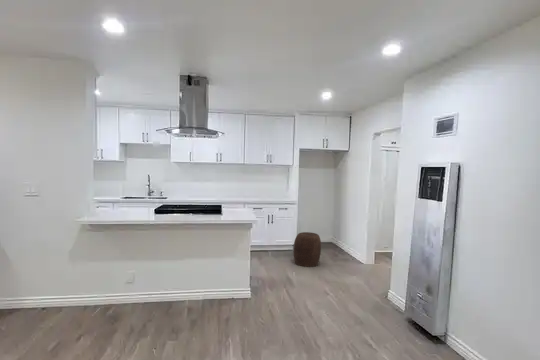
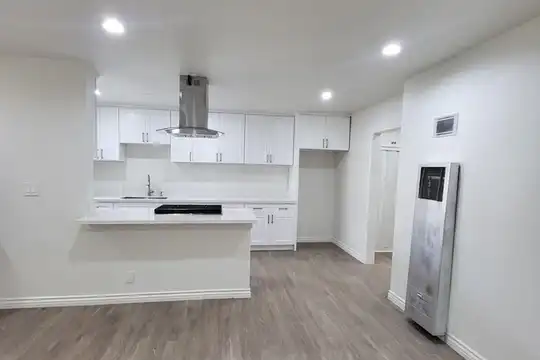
- stool [292,231,322,268]
